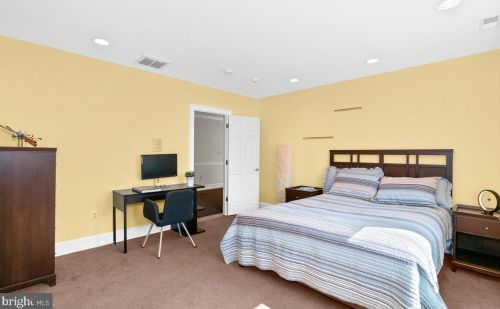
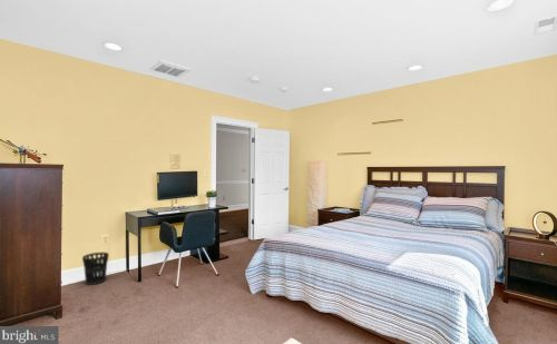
+ wastebasket [81,252,110,286]
